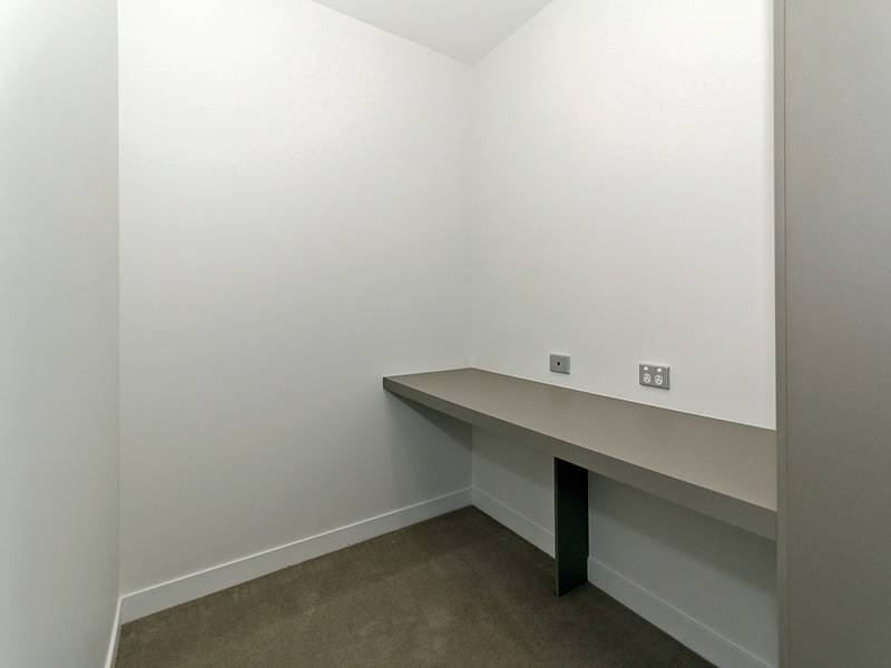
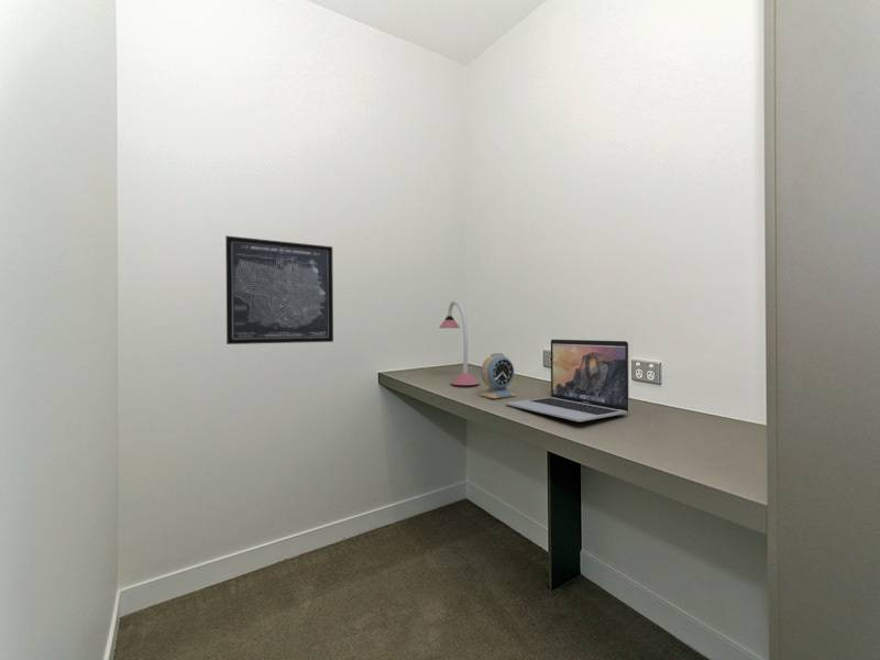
+ wall art [224,235,334,345]
+ laptop [505,339,630,422]
+ desk lamp [438,299,481,386]
+ alarm clock [479,352,518,399]
